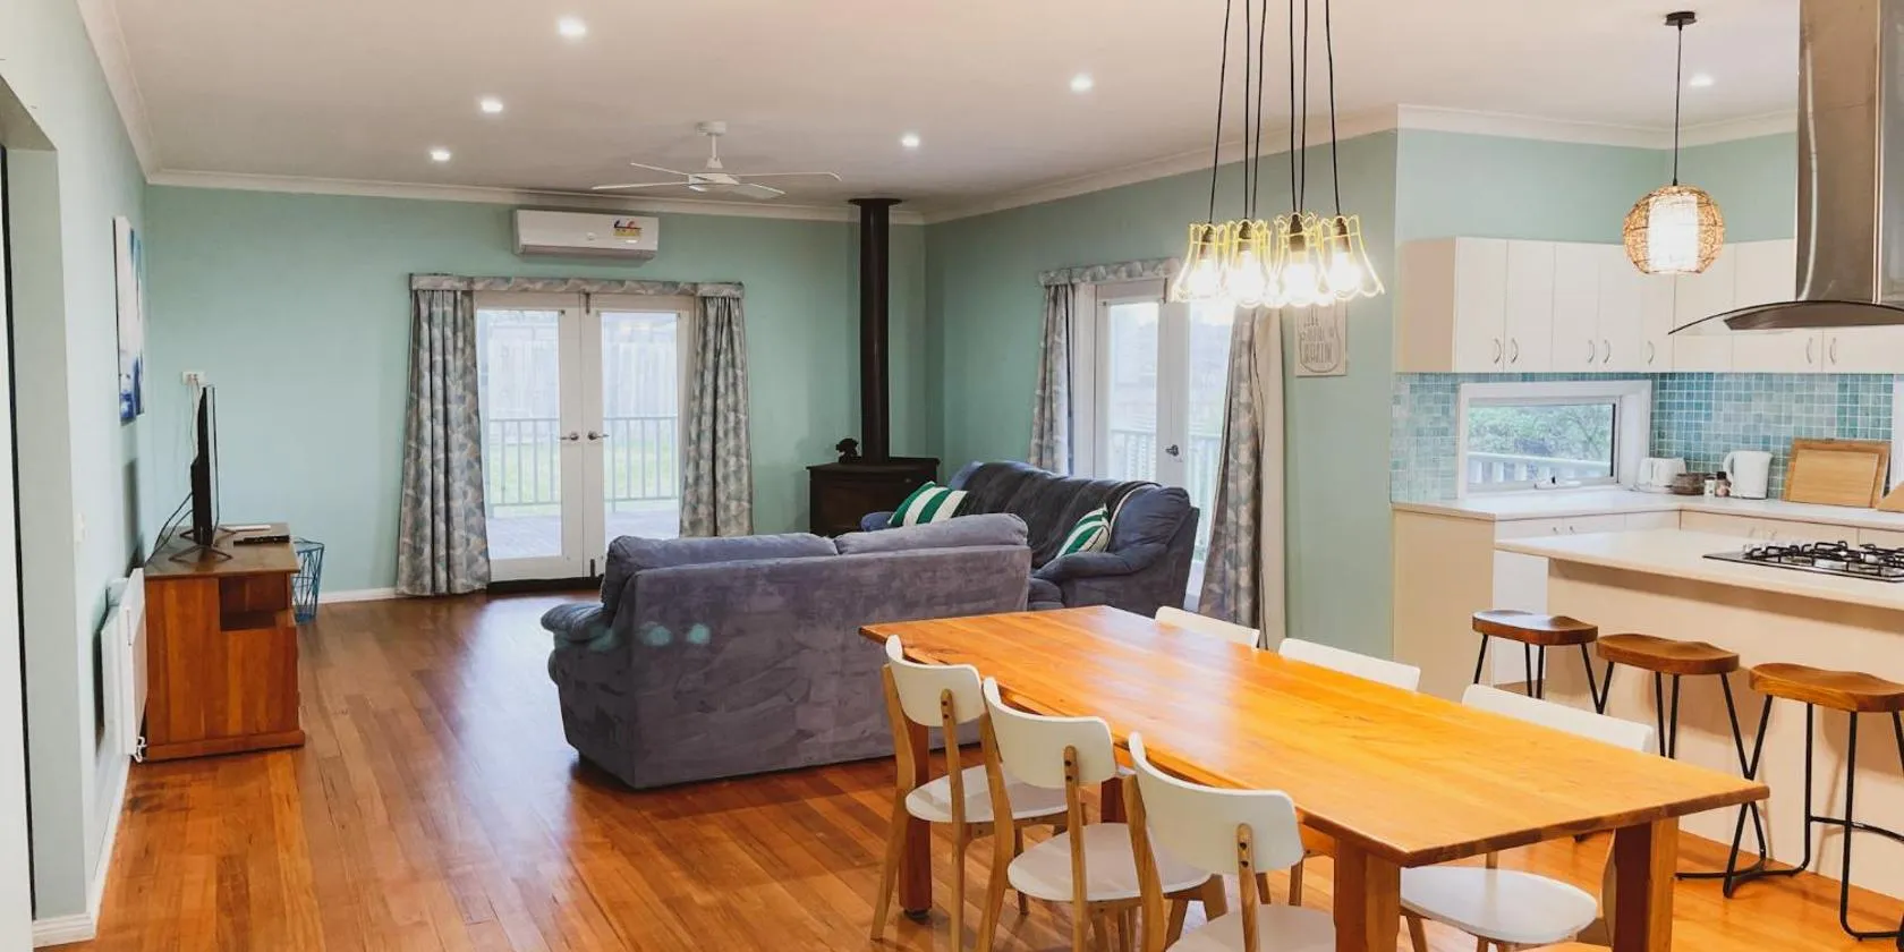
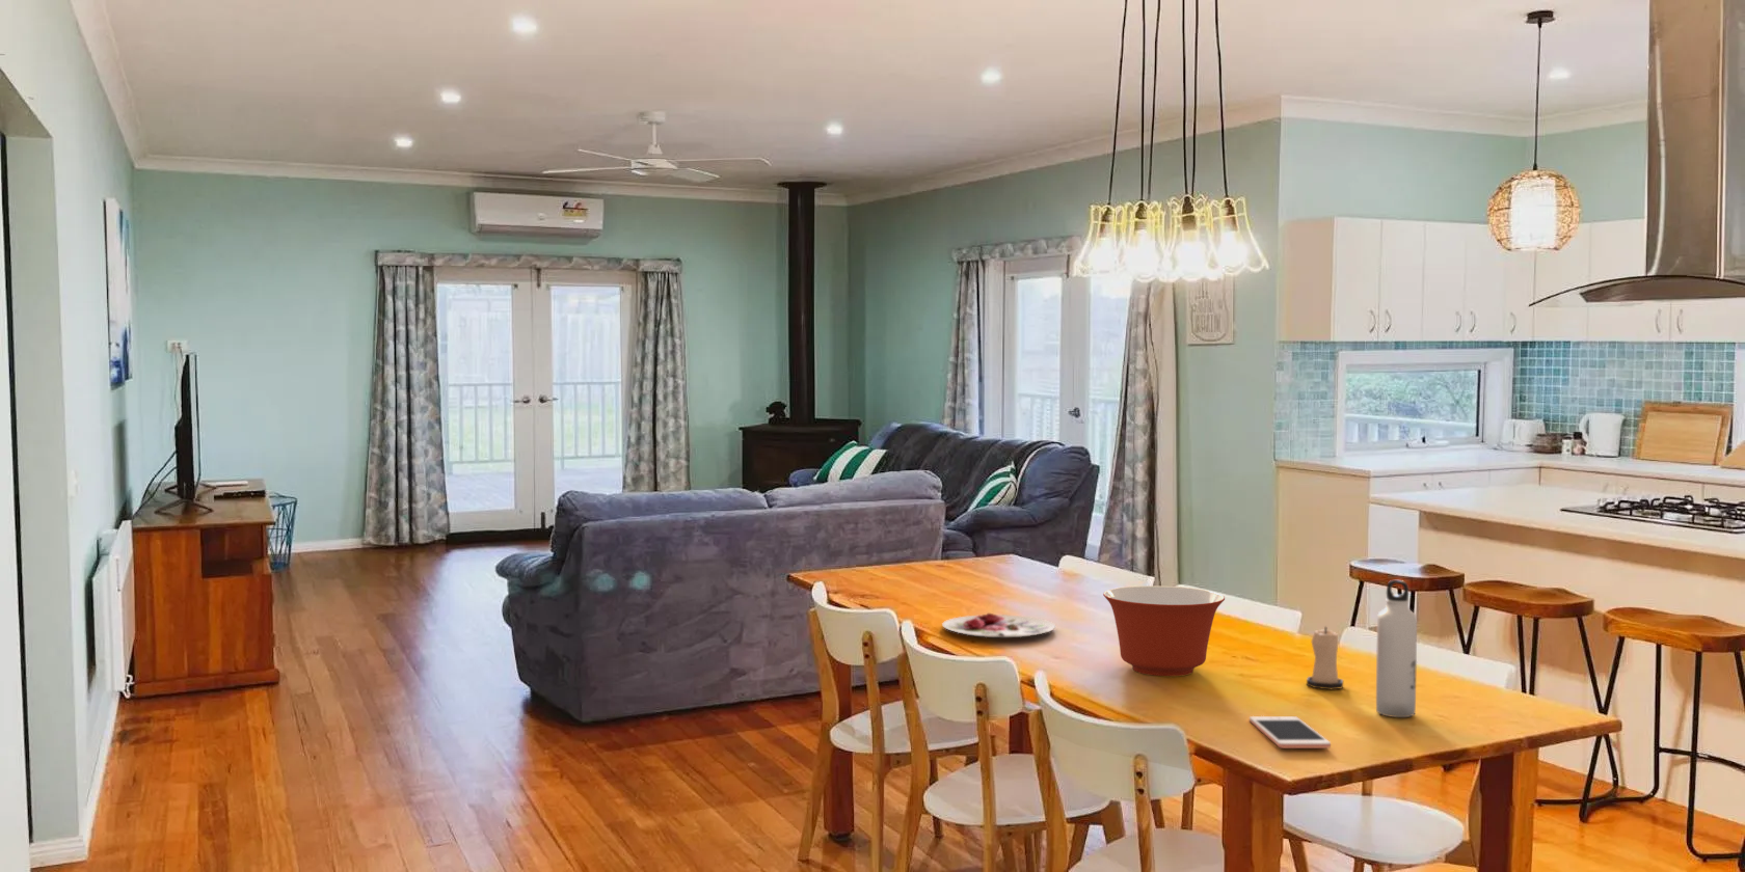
+ candle [1305,625,1344,691]
+ cell phone [1249,715,1332,750]
+ plate [941,613,1056,638]
+ water bottle [1376,579,1418,719]
+ mixing bowl [1102,584,1225,677]
